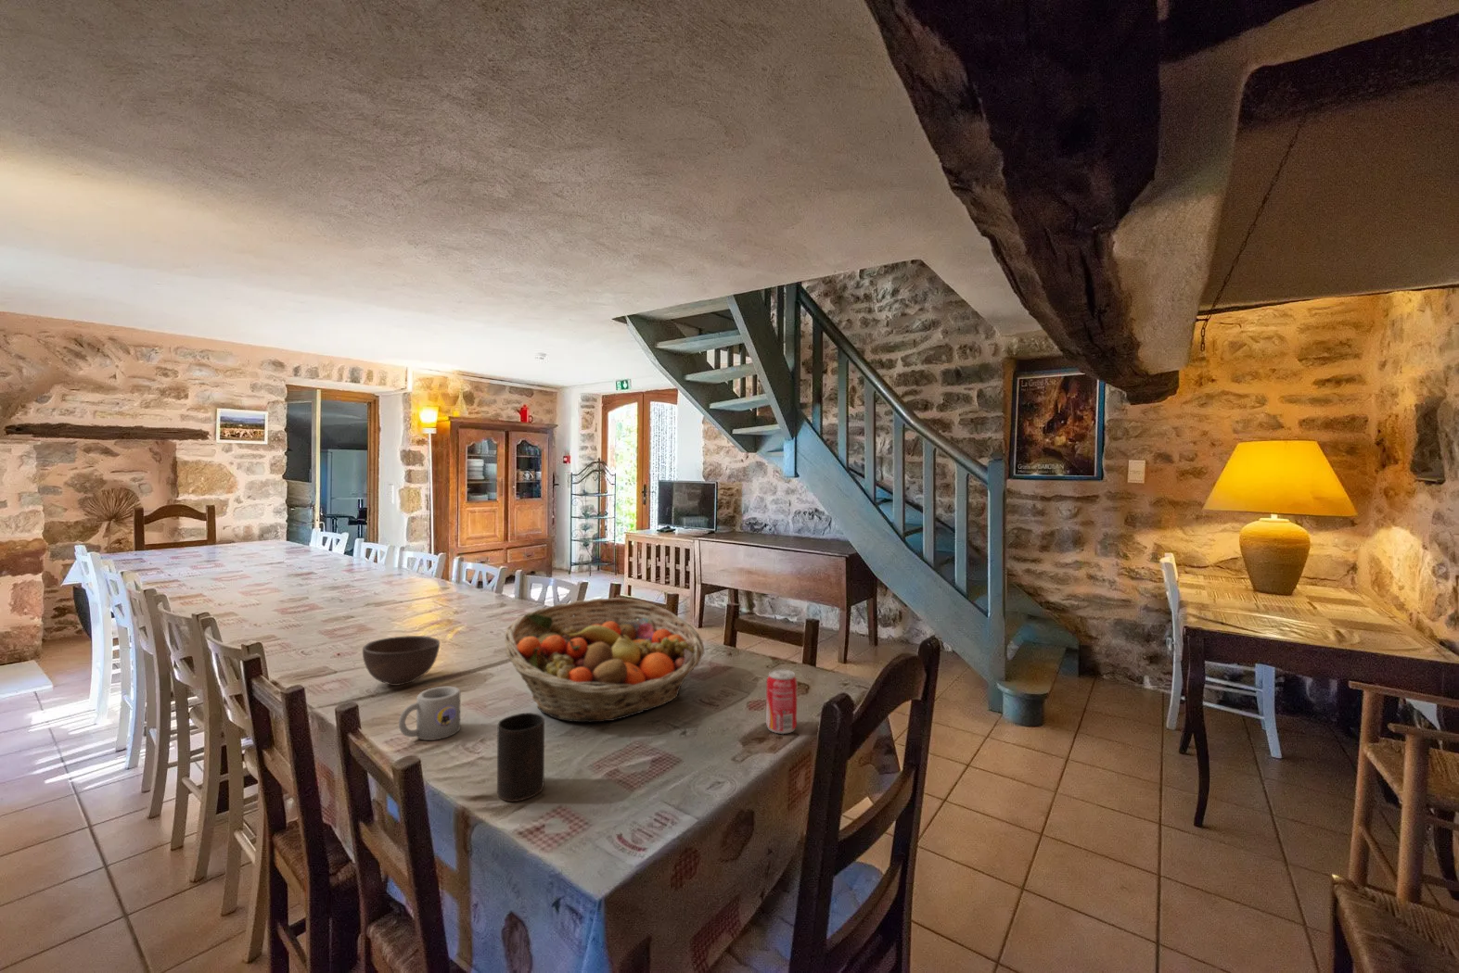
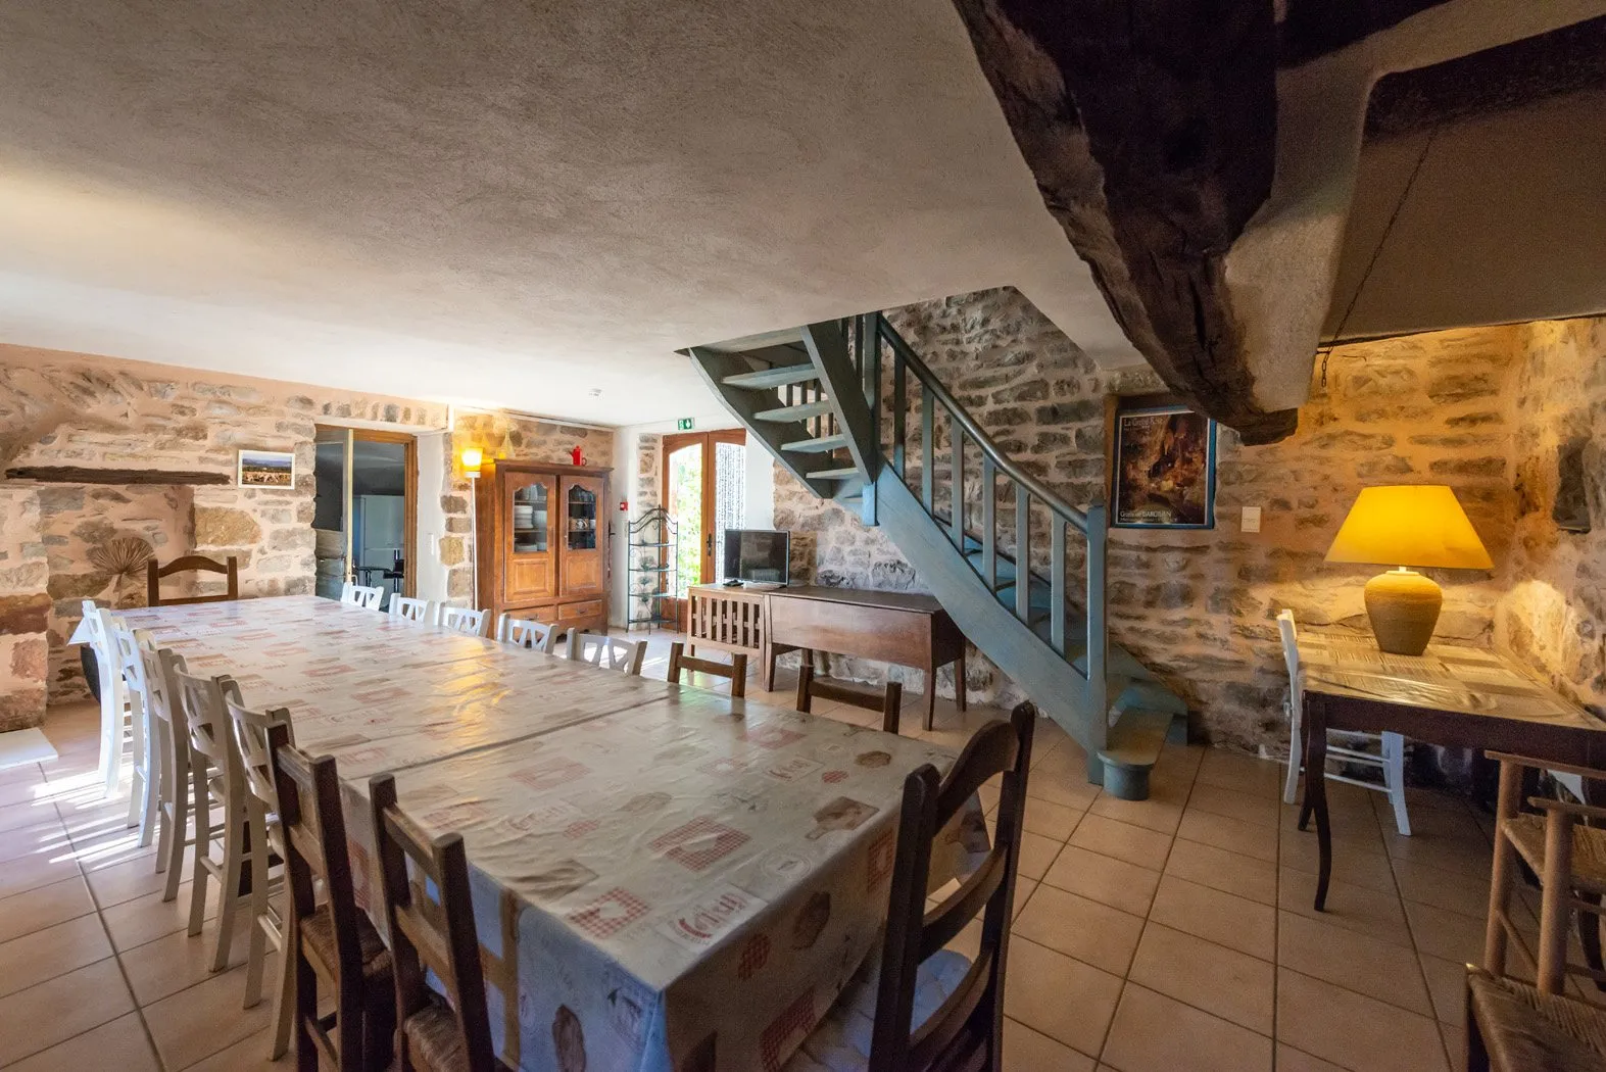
- bowl [362,635,441,686]
- fruit basket [504,597,706,723]
- cup [496,711,545,803]
- beverage can [765,668,797,735]
- mug [398,685,461,742]
